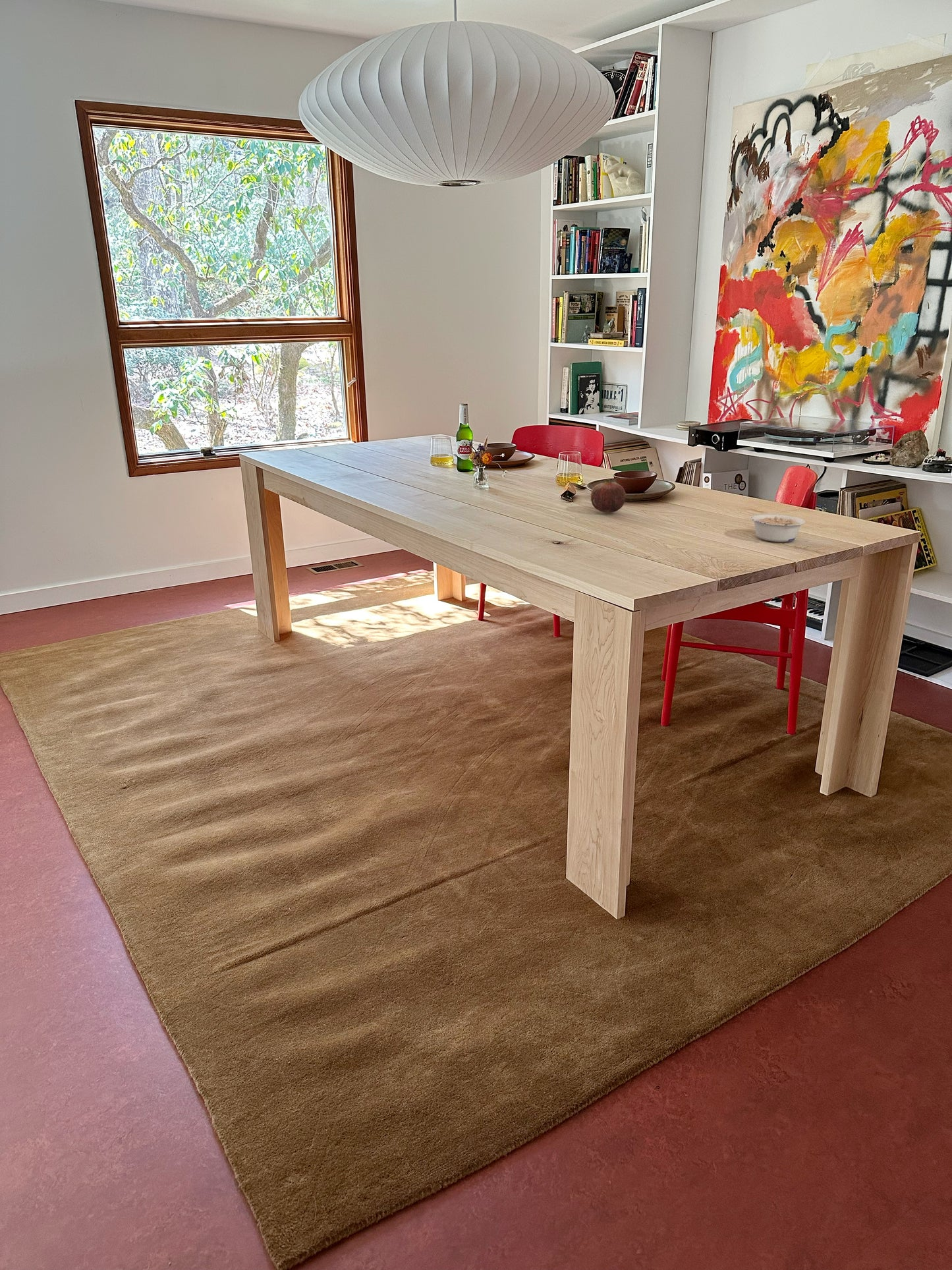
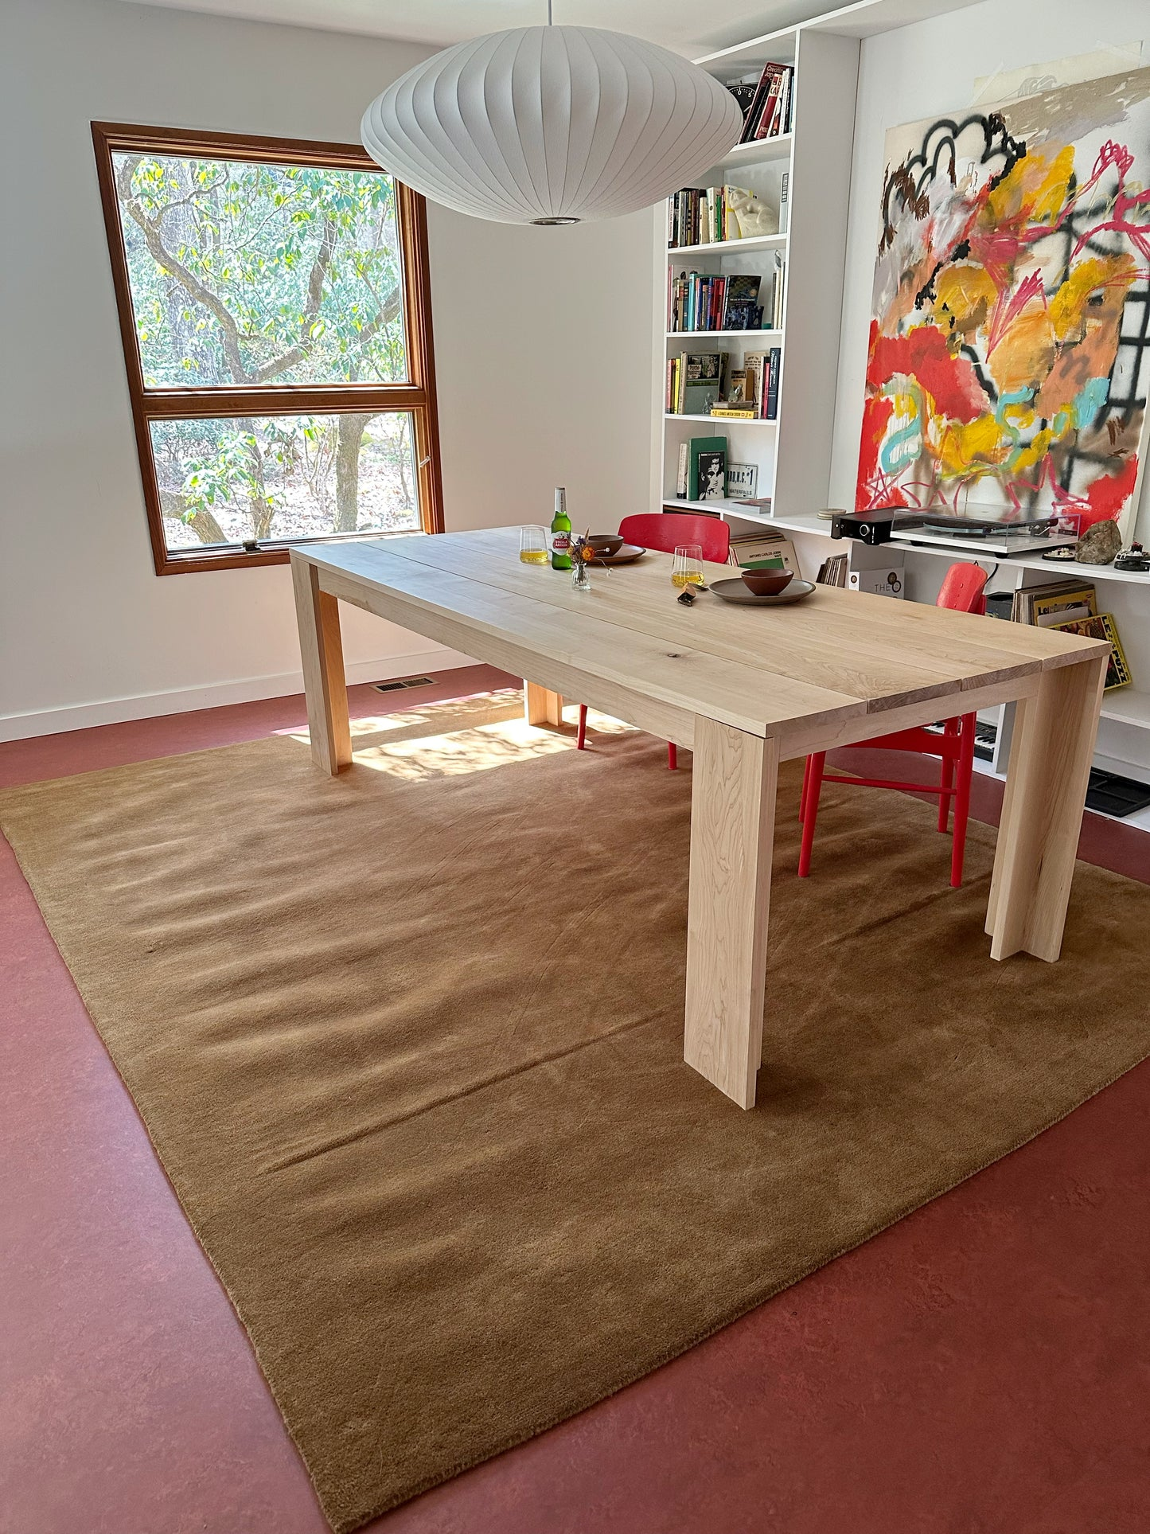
- fruit [590,478,626,513]
- legume [750,513,806,542]
